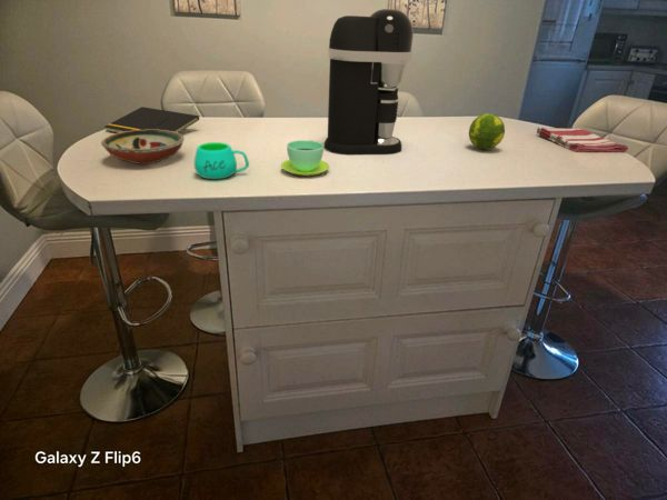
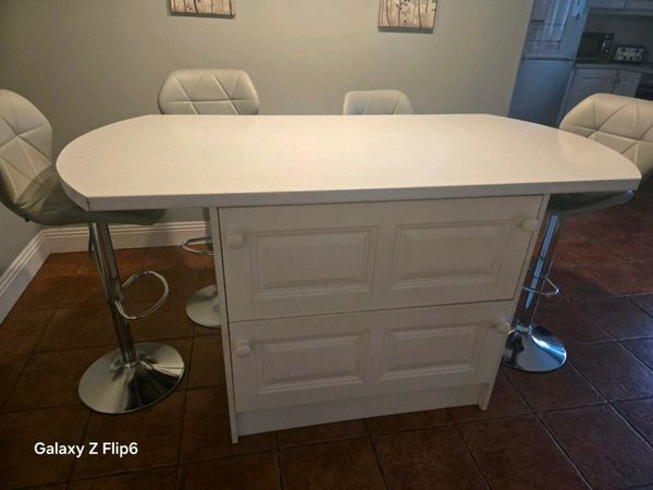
- cup [280,139,330,177]
- notepad [103,106,200,133]
- dish towel [536,126,629,153]
- decorative bowl [100,129,186,164]
- mug [193,141,250,180]
- fruit [468,112,506,150]
- coffee maker [323,8,415,157]
